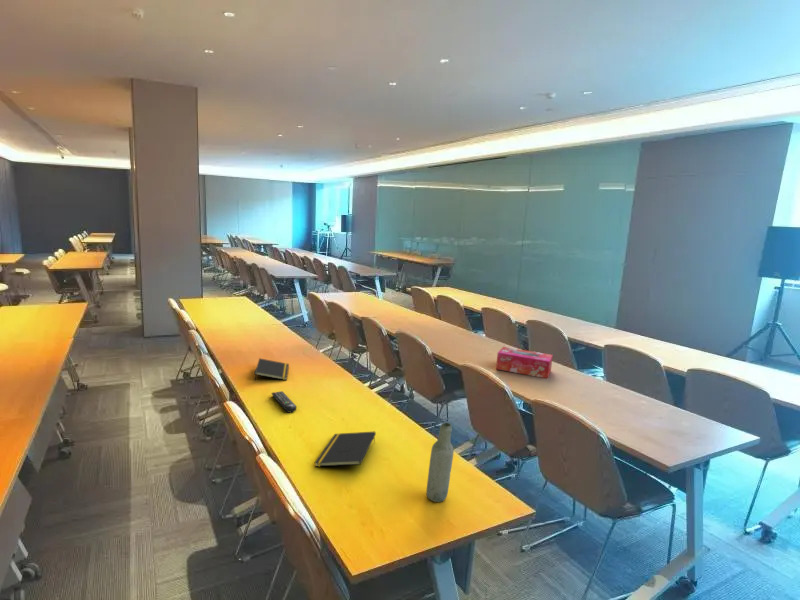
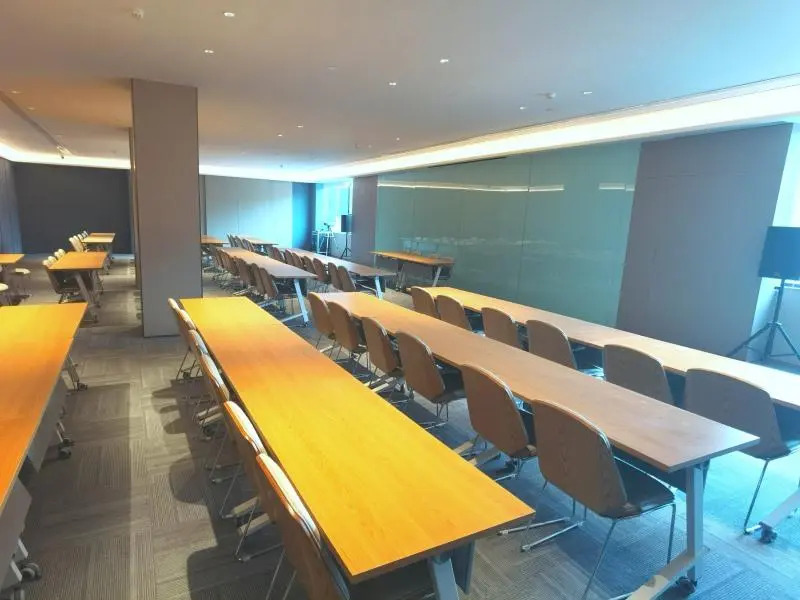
- notepad [314,431,377,467]
- bottle [425,422,455,503]
- remote control [271,390,297,414]
- notepad [253,357,290,381]
- tissue box [495,346,554,379]
